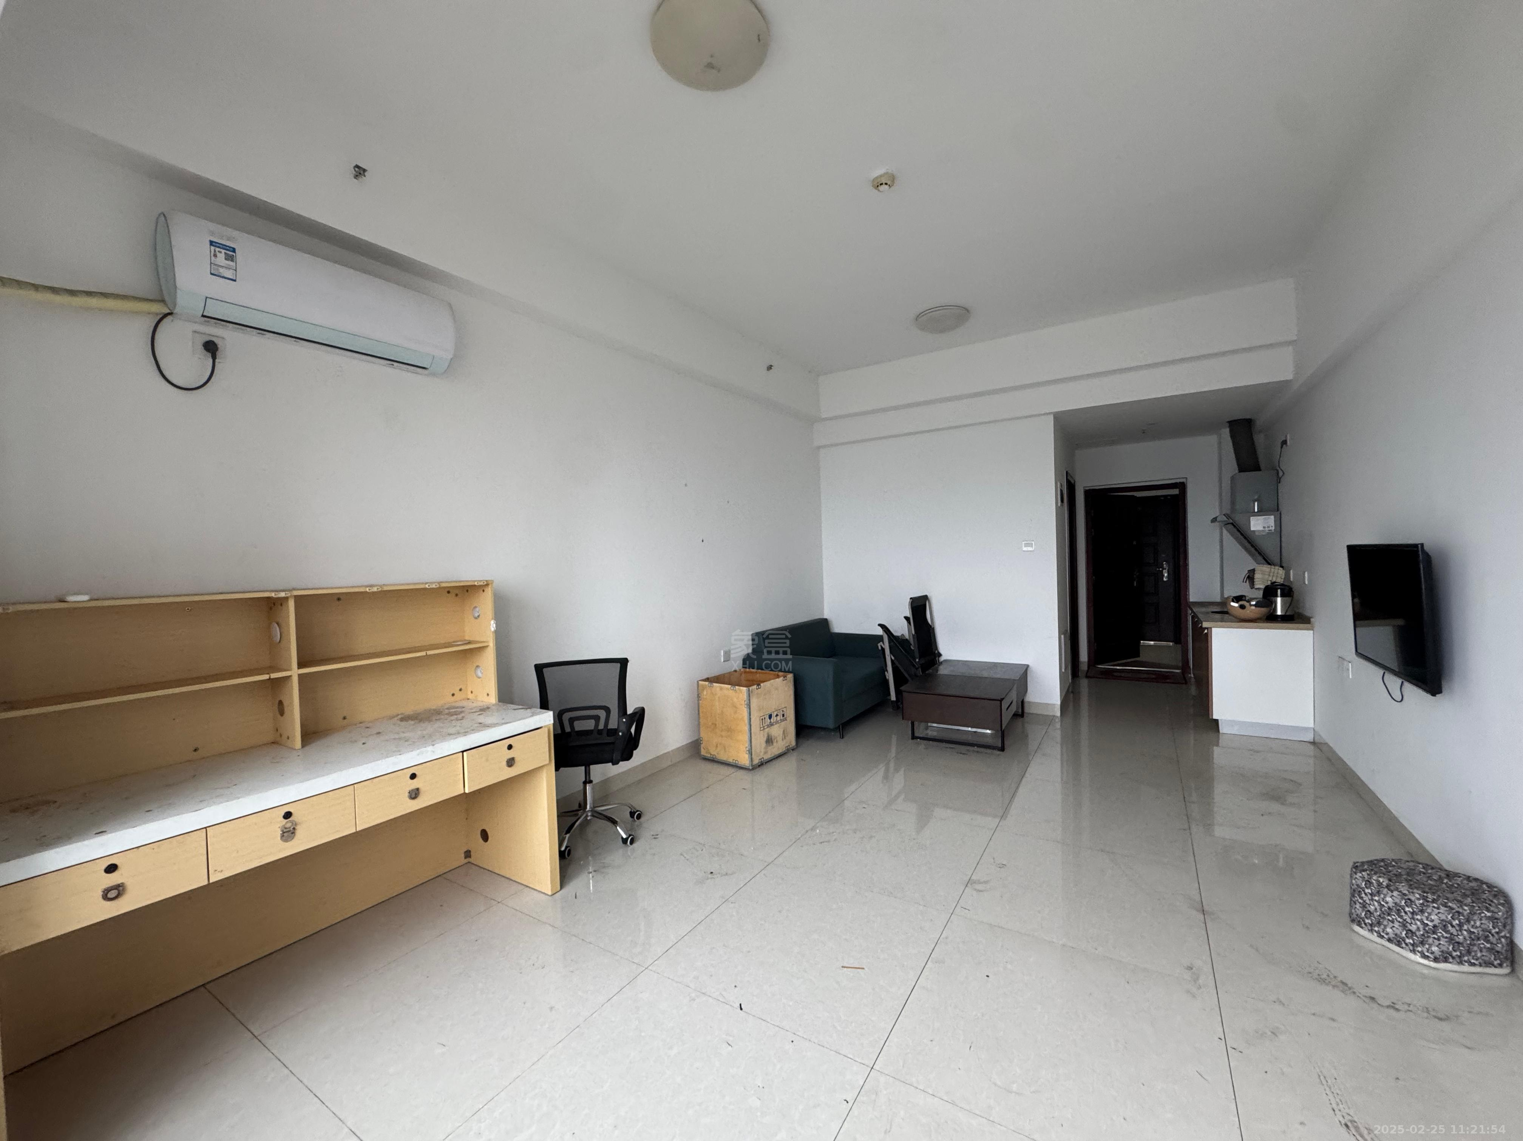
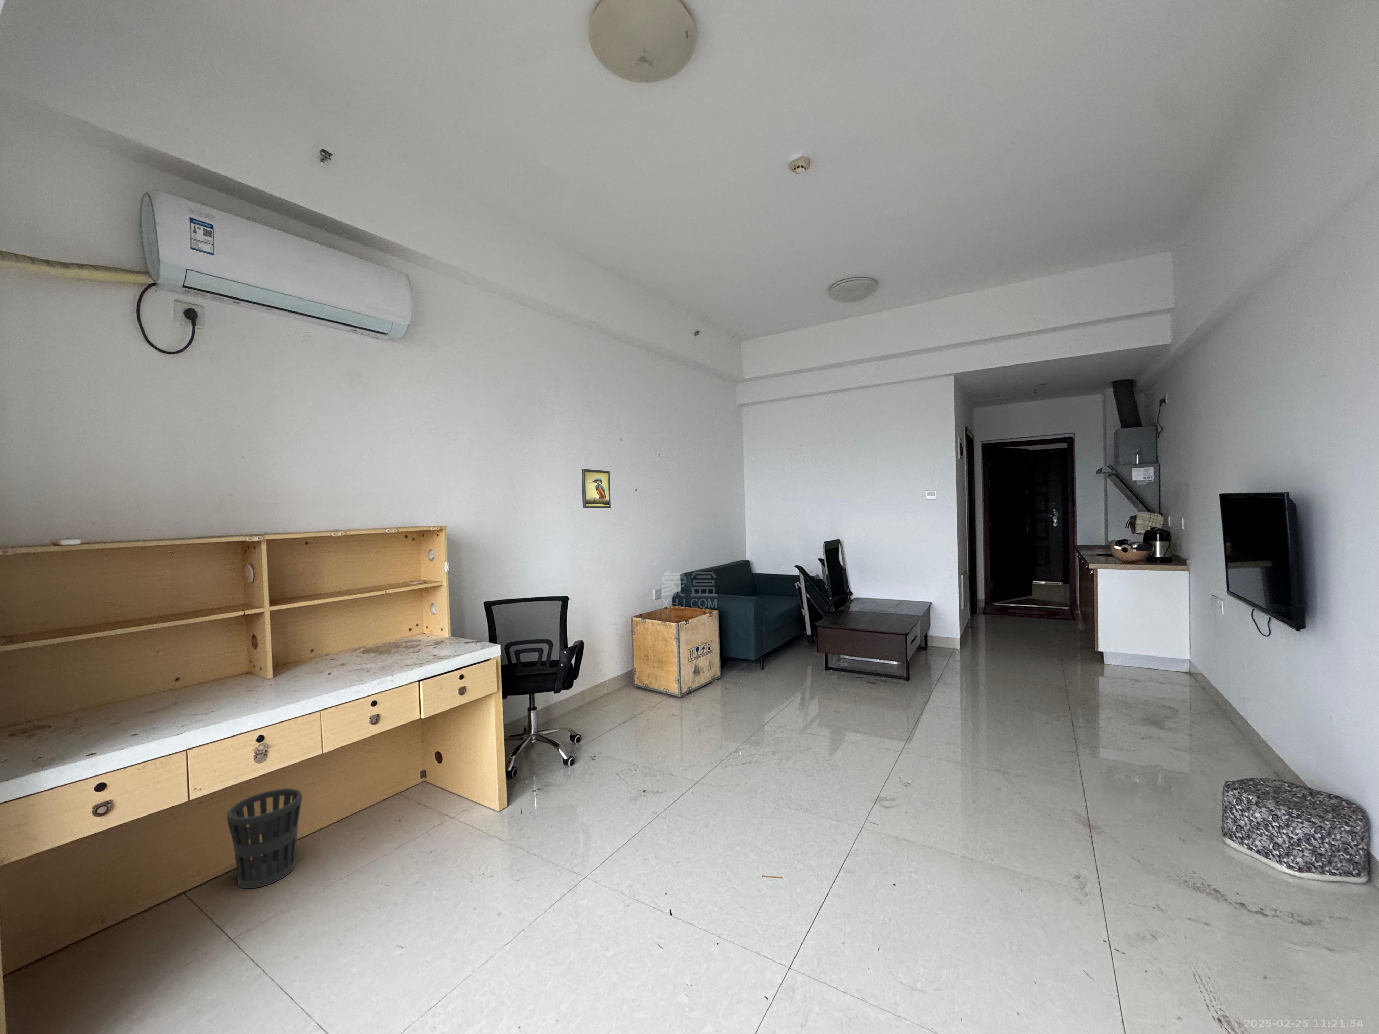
+ wastebasket [227,789,302,888]
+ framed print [581,469,611,508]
